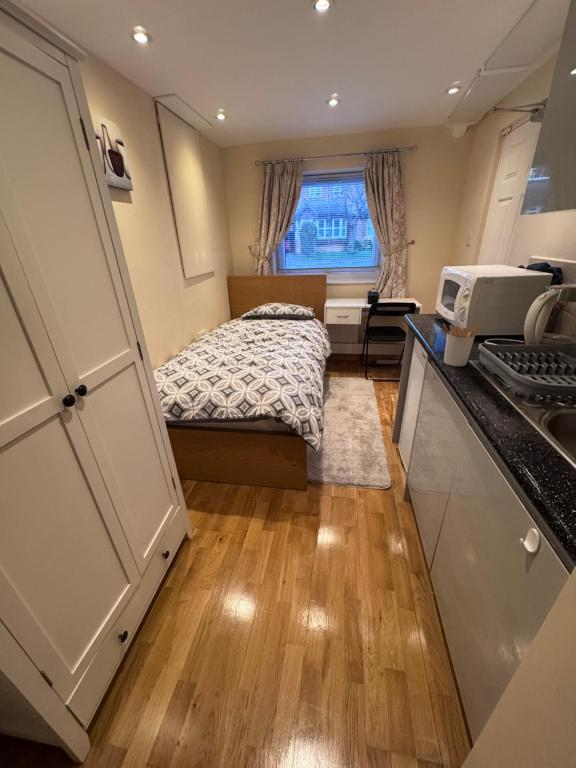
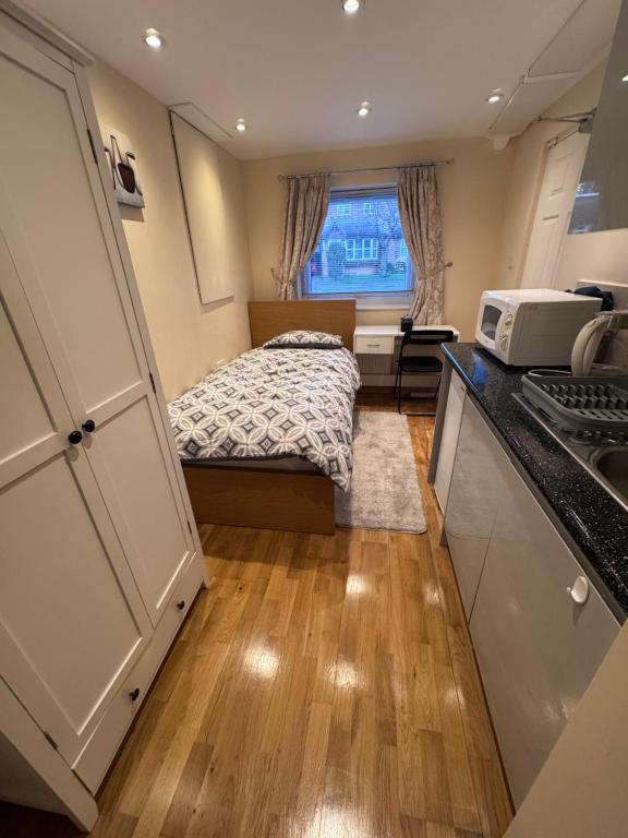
- utensil holder [442,320,483,367]
